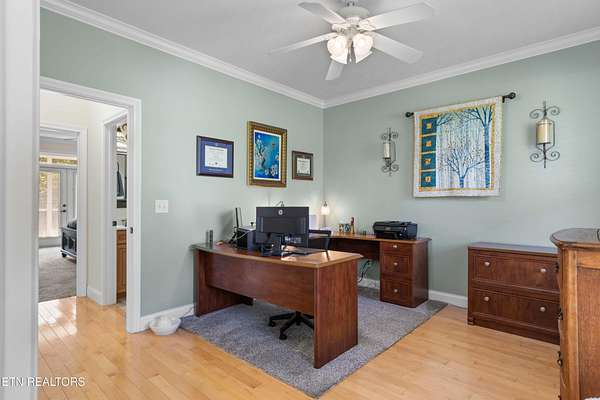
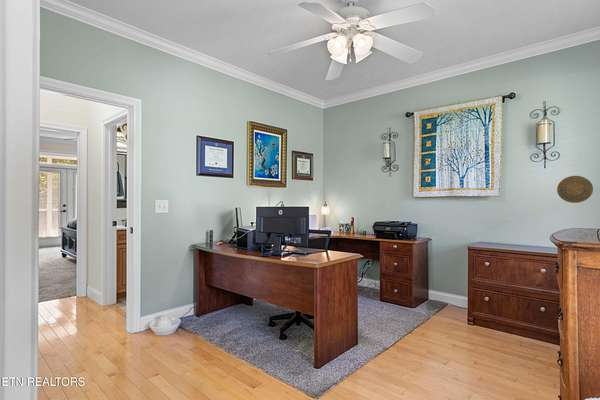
+ decorative plate [556,175,594,204]
